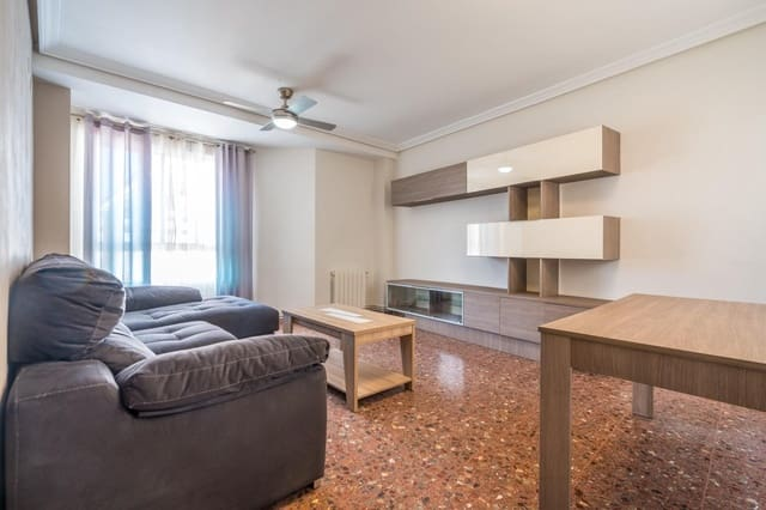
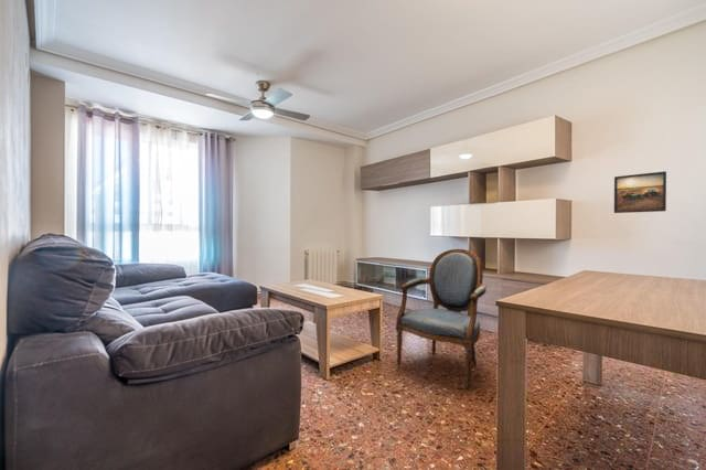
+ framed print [613,170,667,214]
+ armchair [395,248,488,389]
